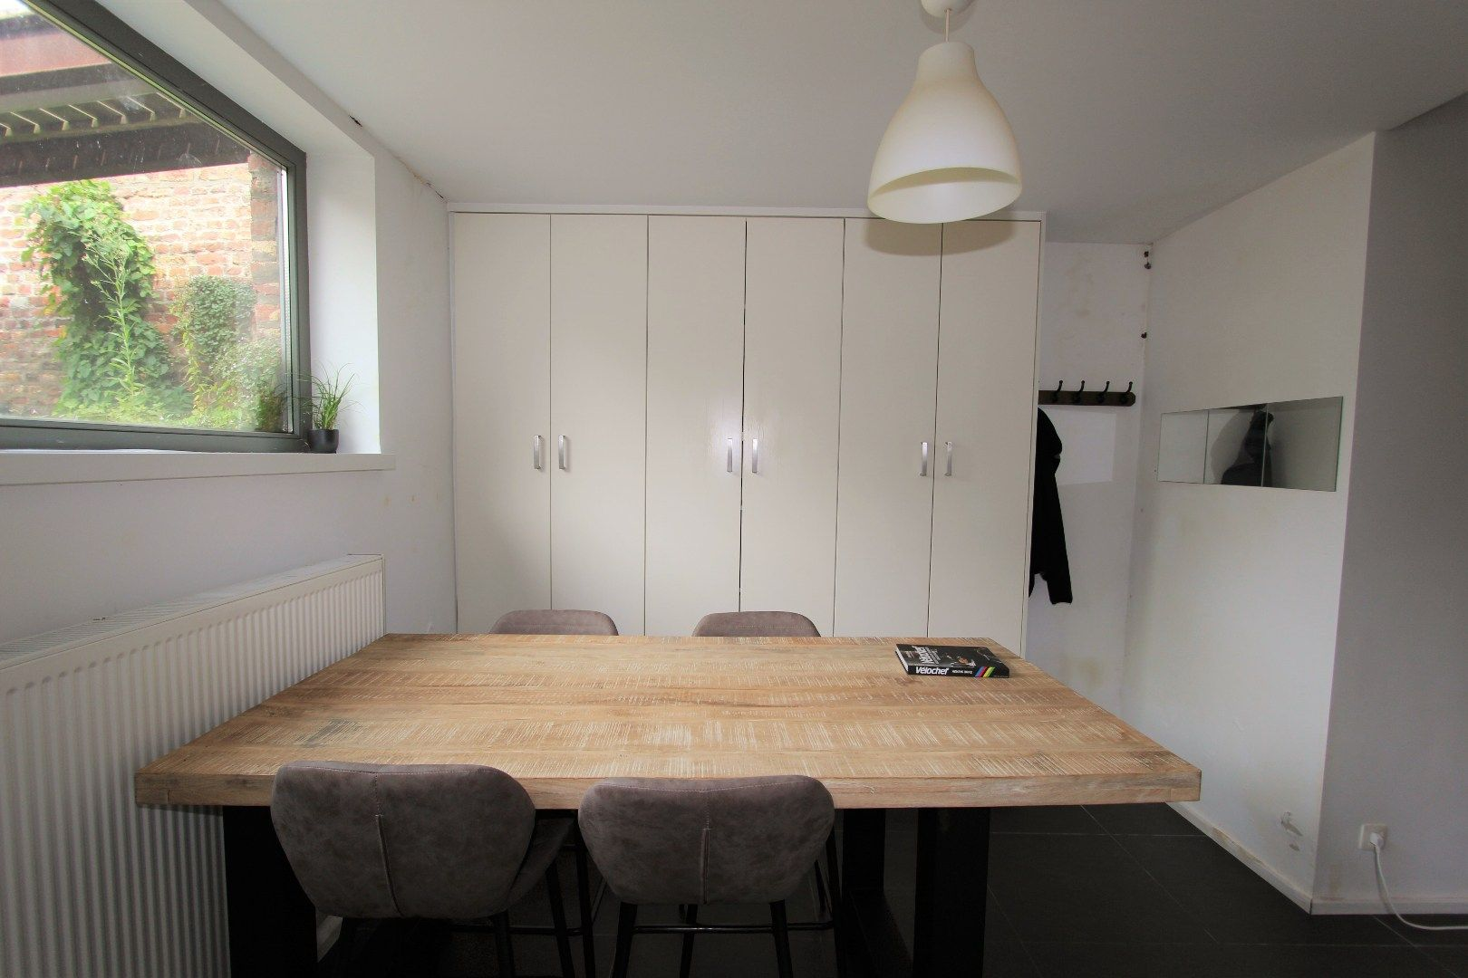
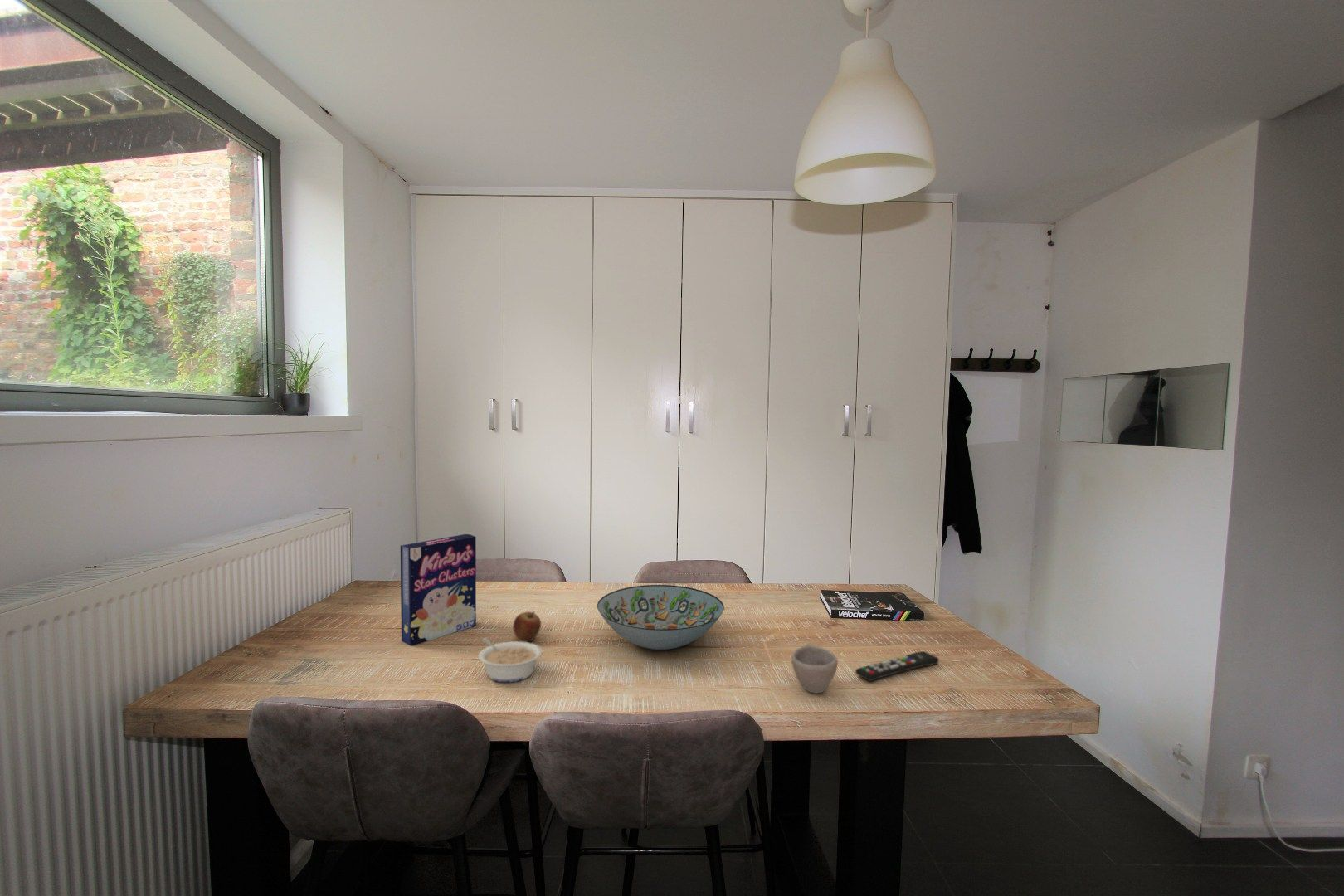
+ remote control [855,650,940,682]
+ legume [477,636,543,684]
+ cup [791,643,839,694]
+ decorative bowl [597,584,725,650]
+ cereal box [400,533,477,646]
+ fruit [513,611,542,642]
